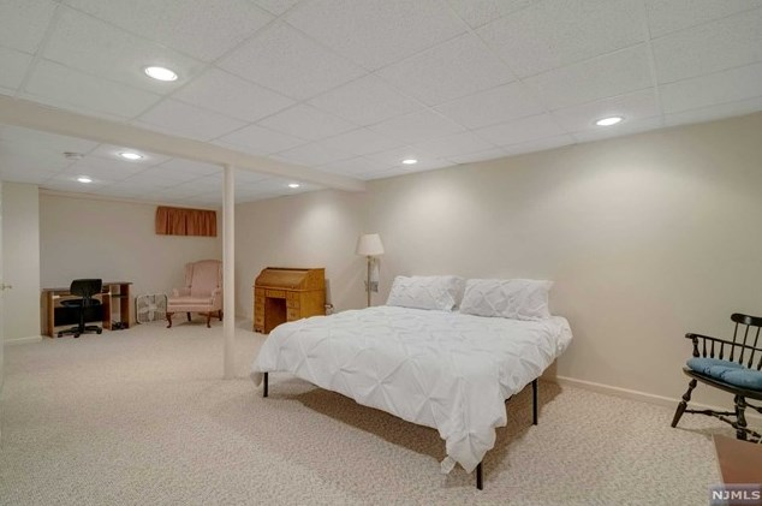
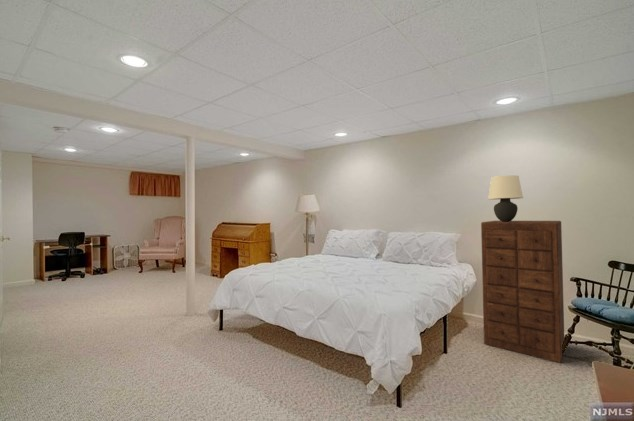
+ table lamp [487,174,524,222]
+ dresser [480,220,565,364]
